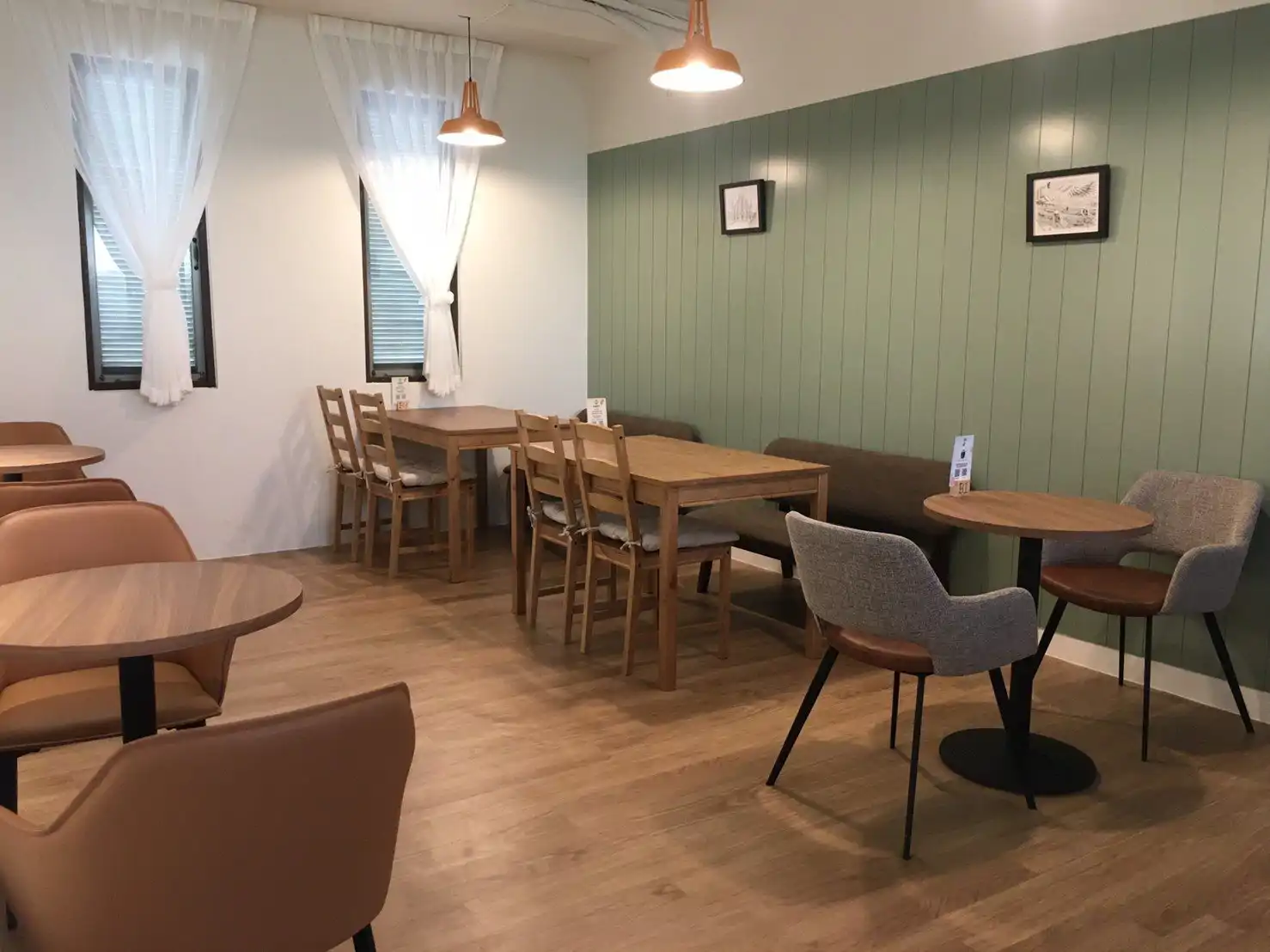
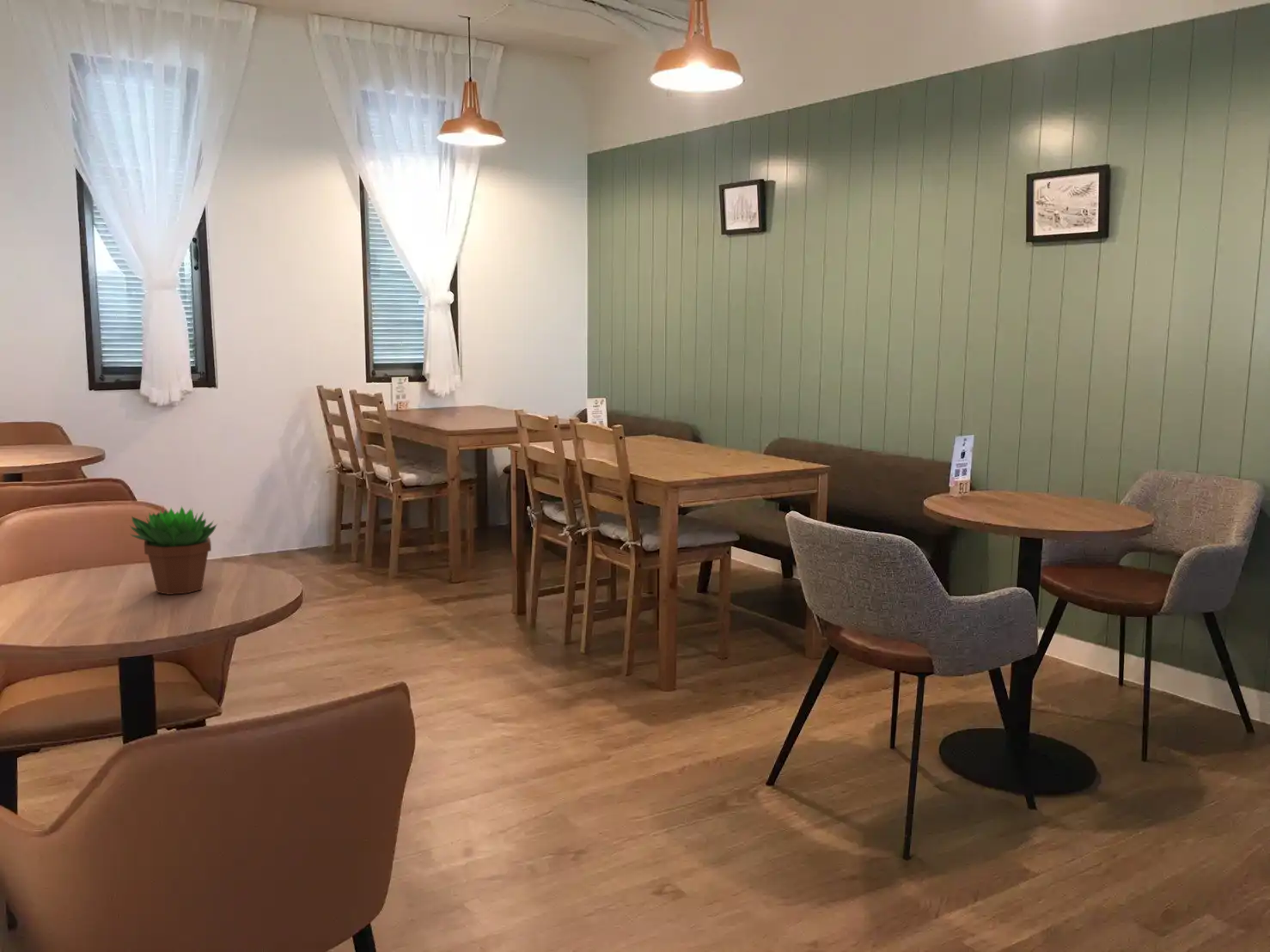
+ succulent plant [129,505,218,595]
